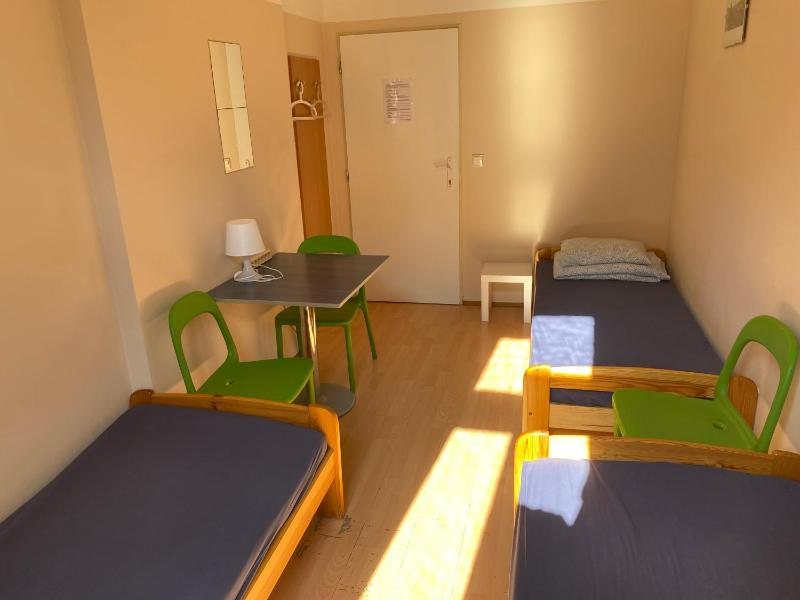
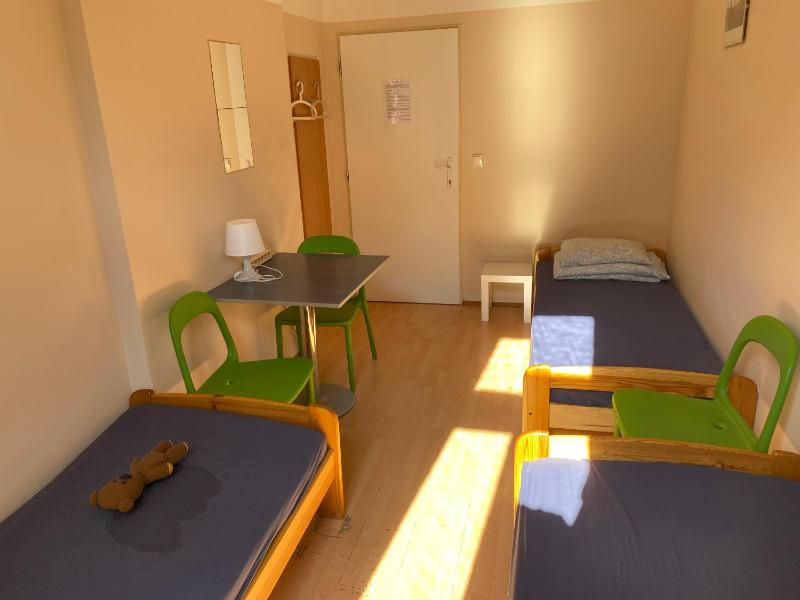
+ teddy bear [88,439,189,513]
